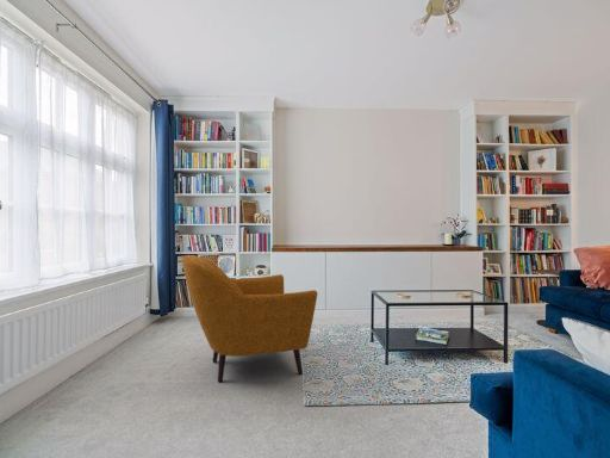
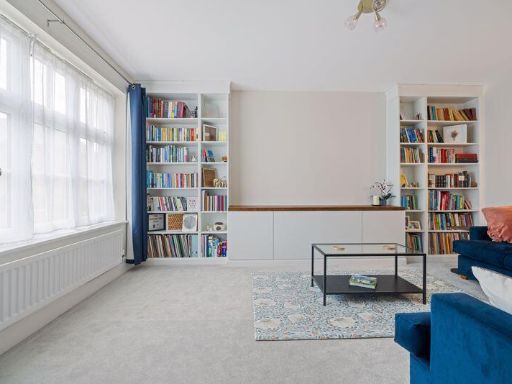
- armchair [180,254,318,383]
